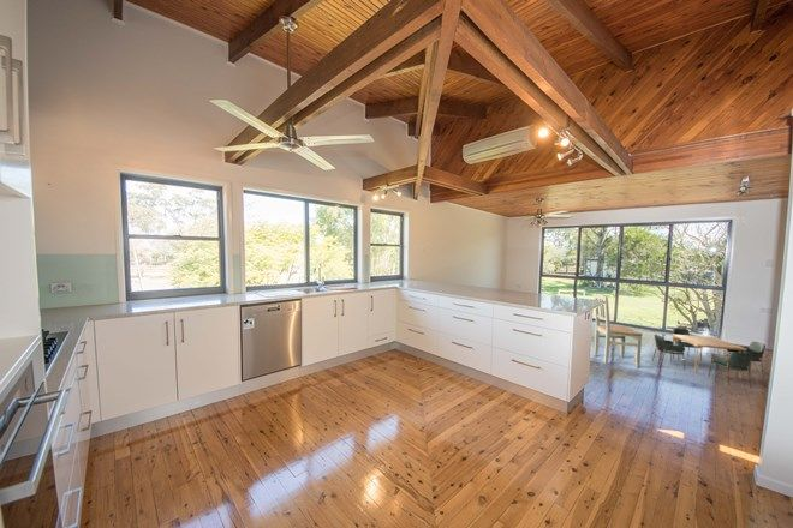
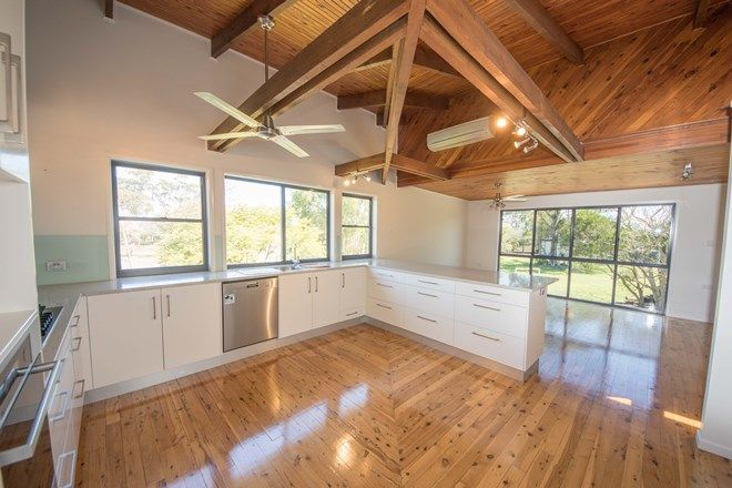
- dining table [651,326,767,389]
- dining chair [592,292,643,368]
